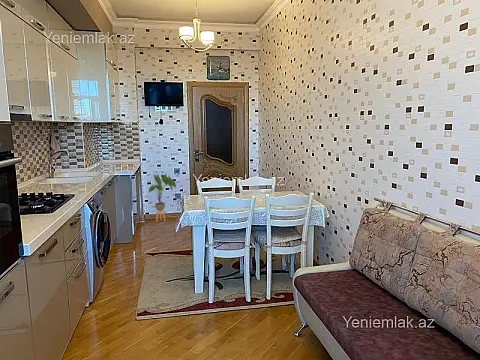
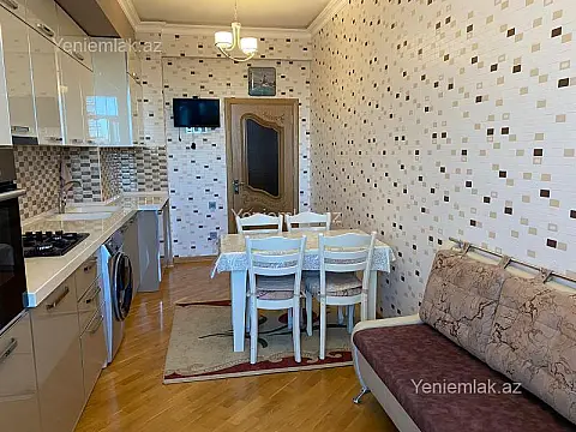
- house plant [147,173,177,223]
